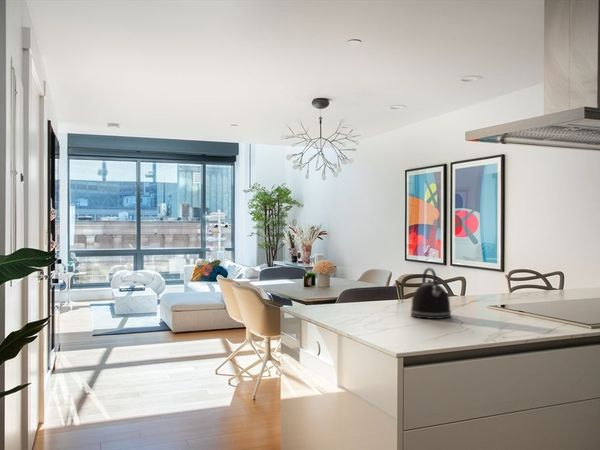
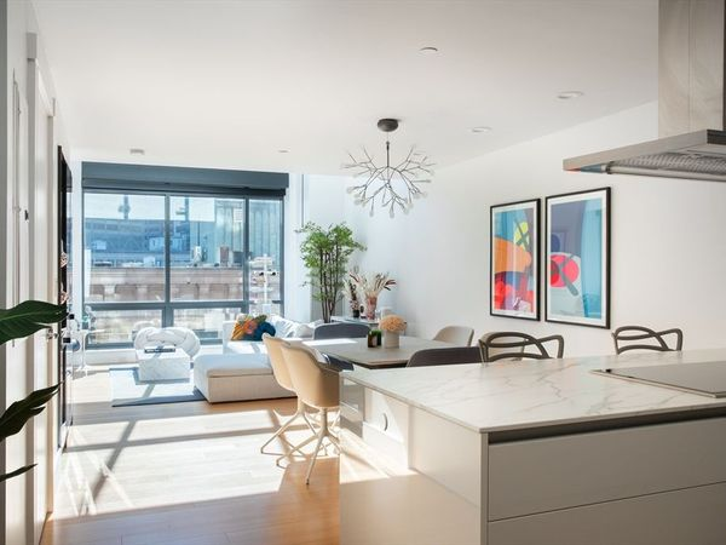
- kettle [409,266,452,320]
